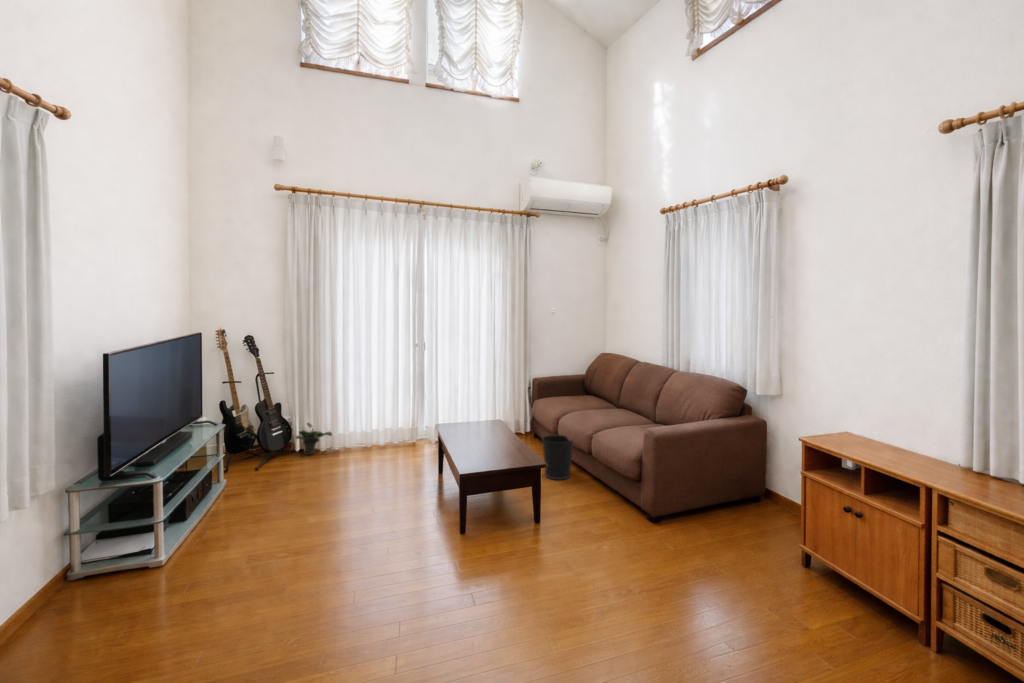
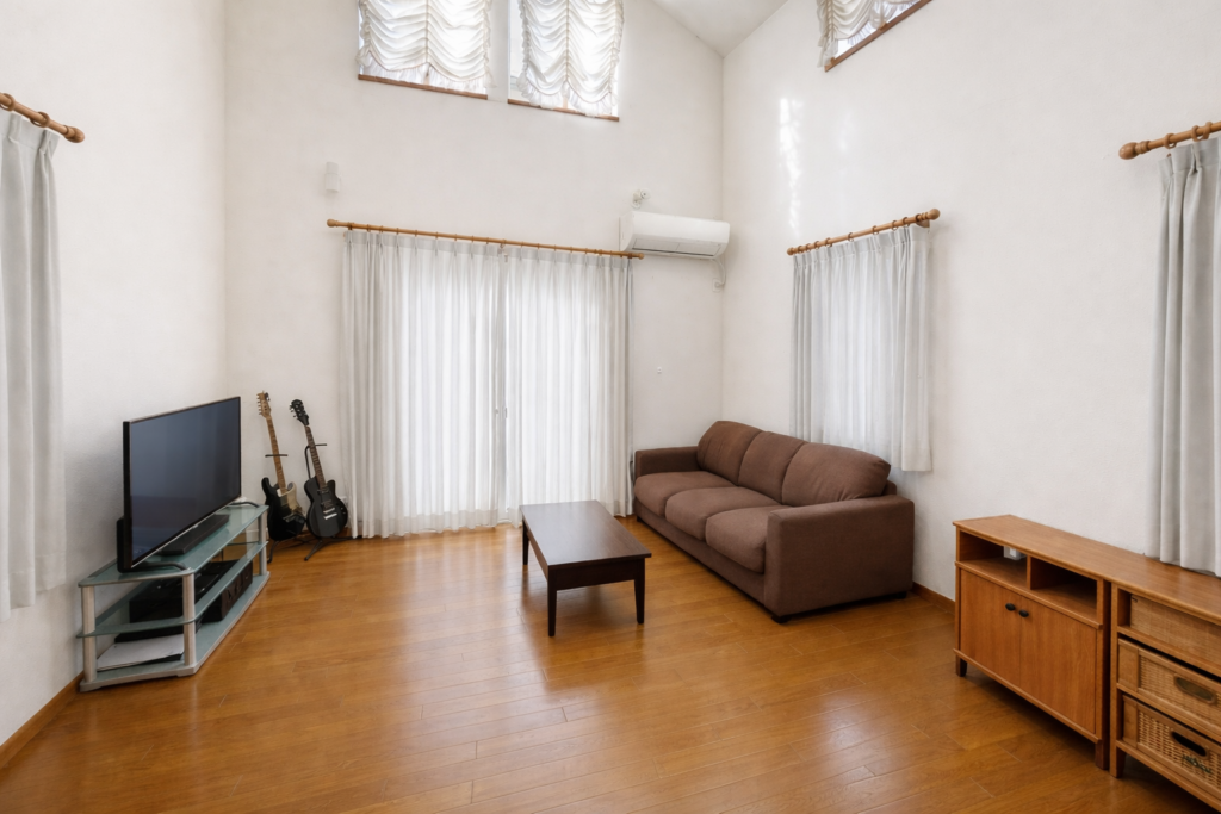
- wastebasket [541,434,575,481]
- potted plant [294,421,334,456]
